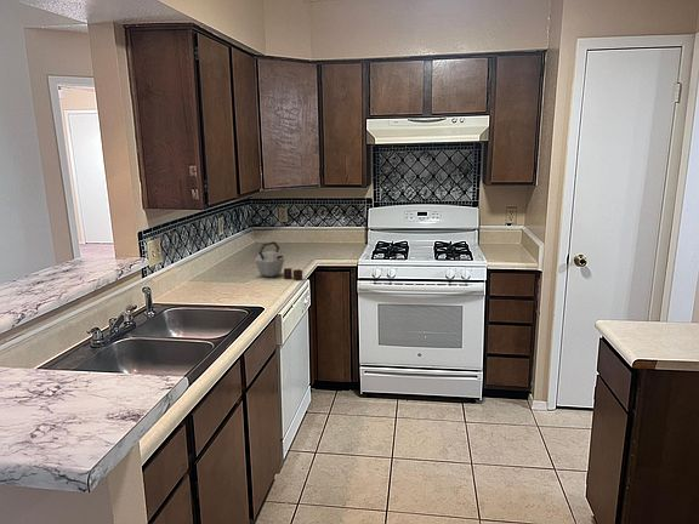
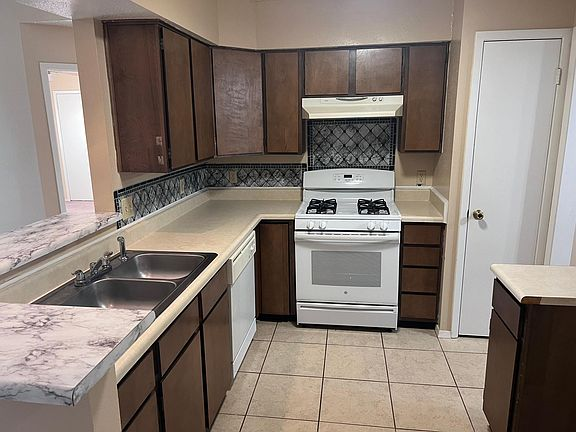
- kettle [254,240,303,281]
